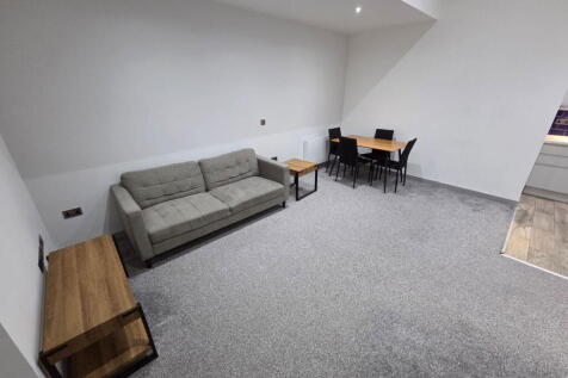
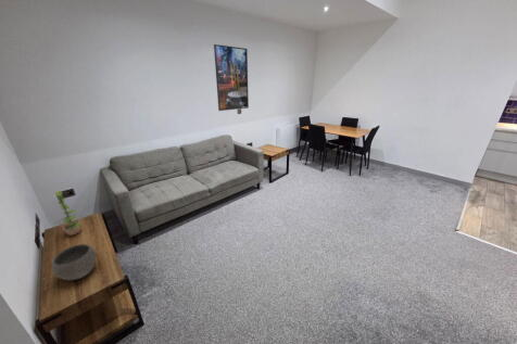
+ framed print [213,43,250,112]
+ plant [54,190,83,237]
+ bowl [51,243,98,281]
